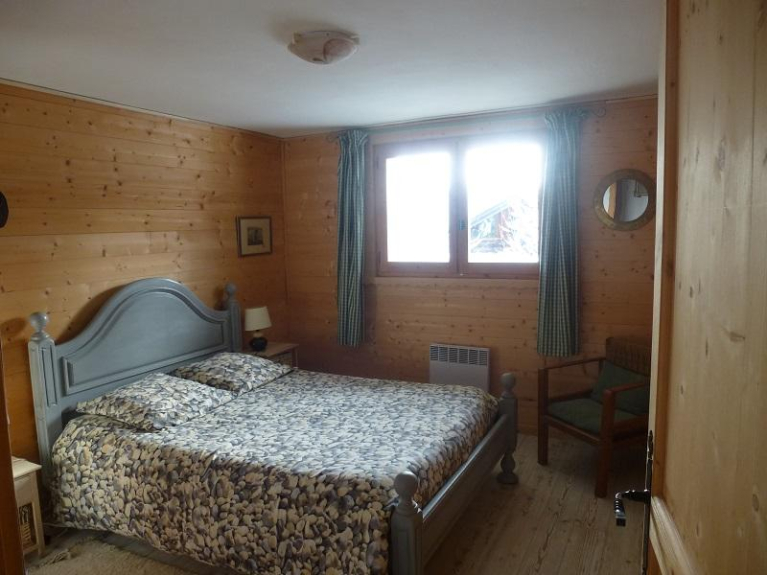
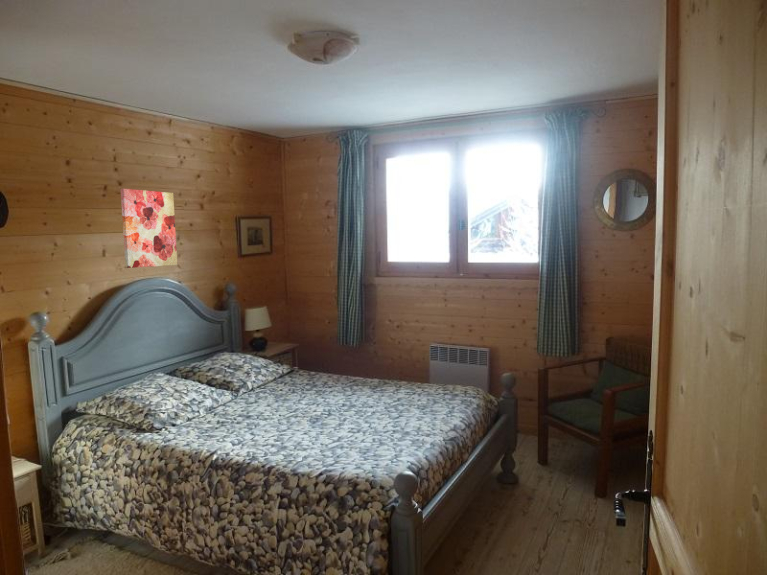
+ wall art [120,188,178,269]
